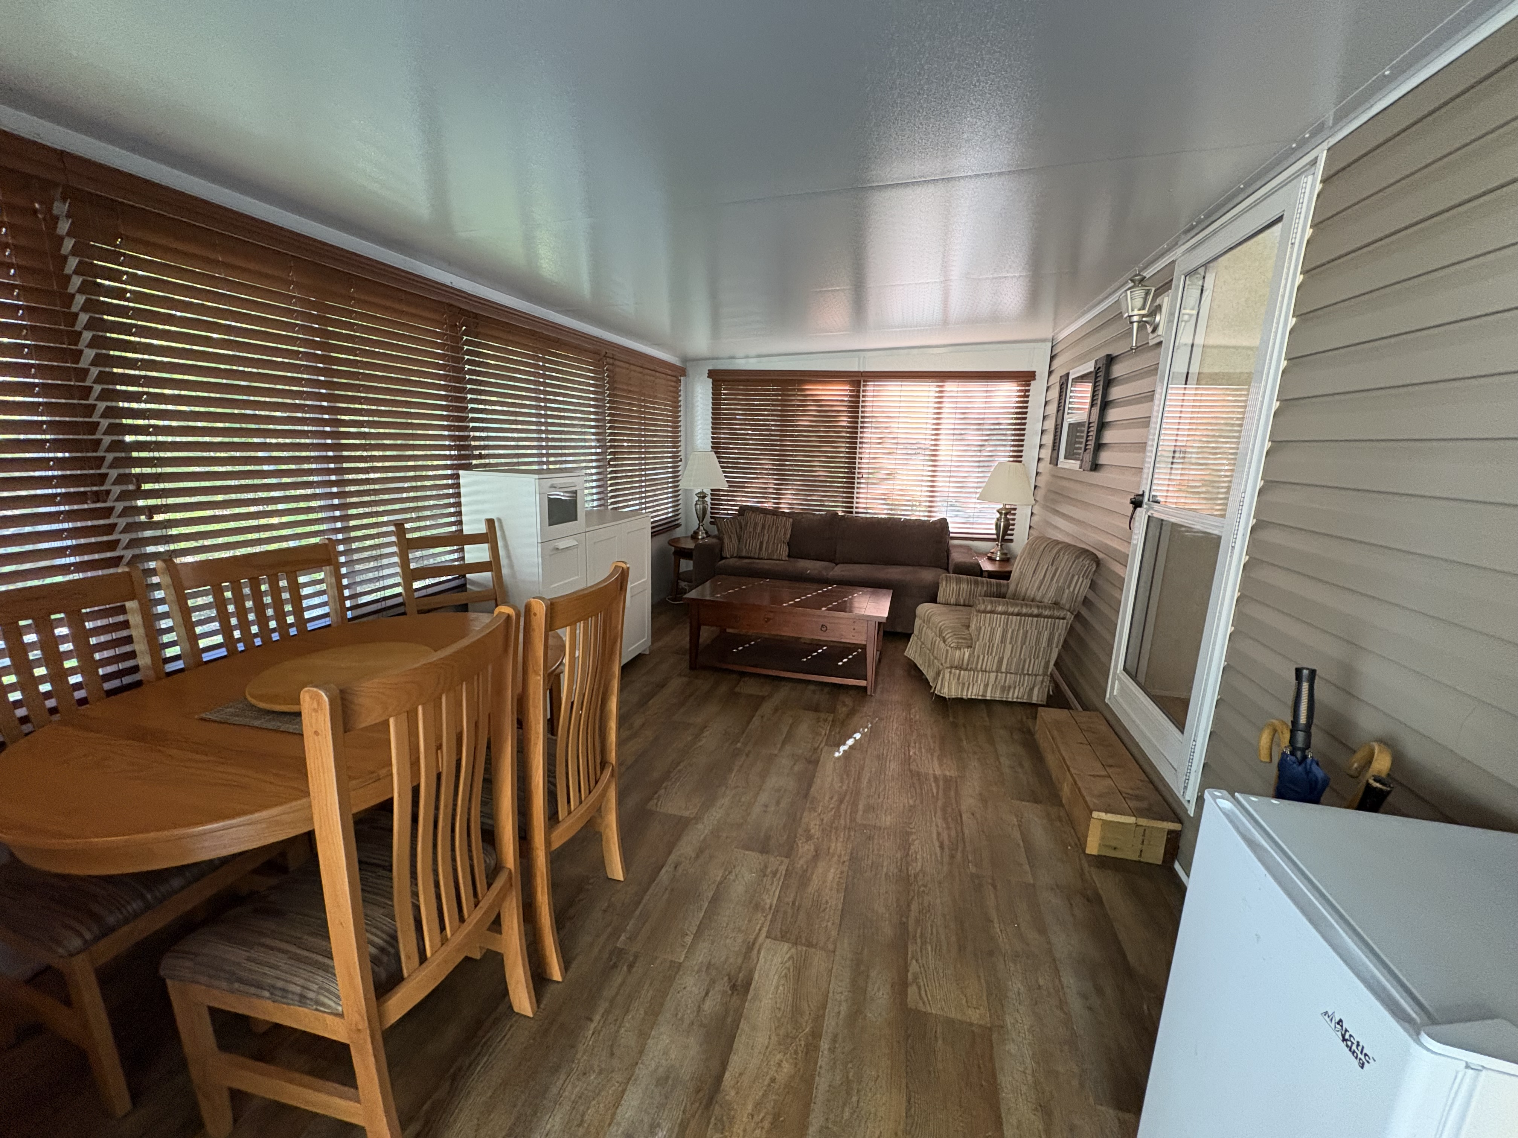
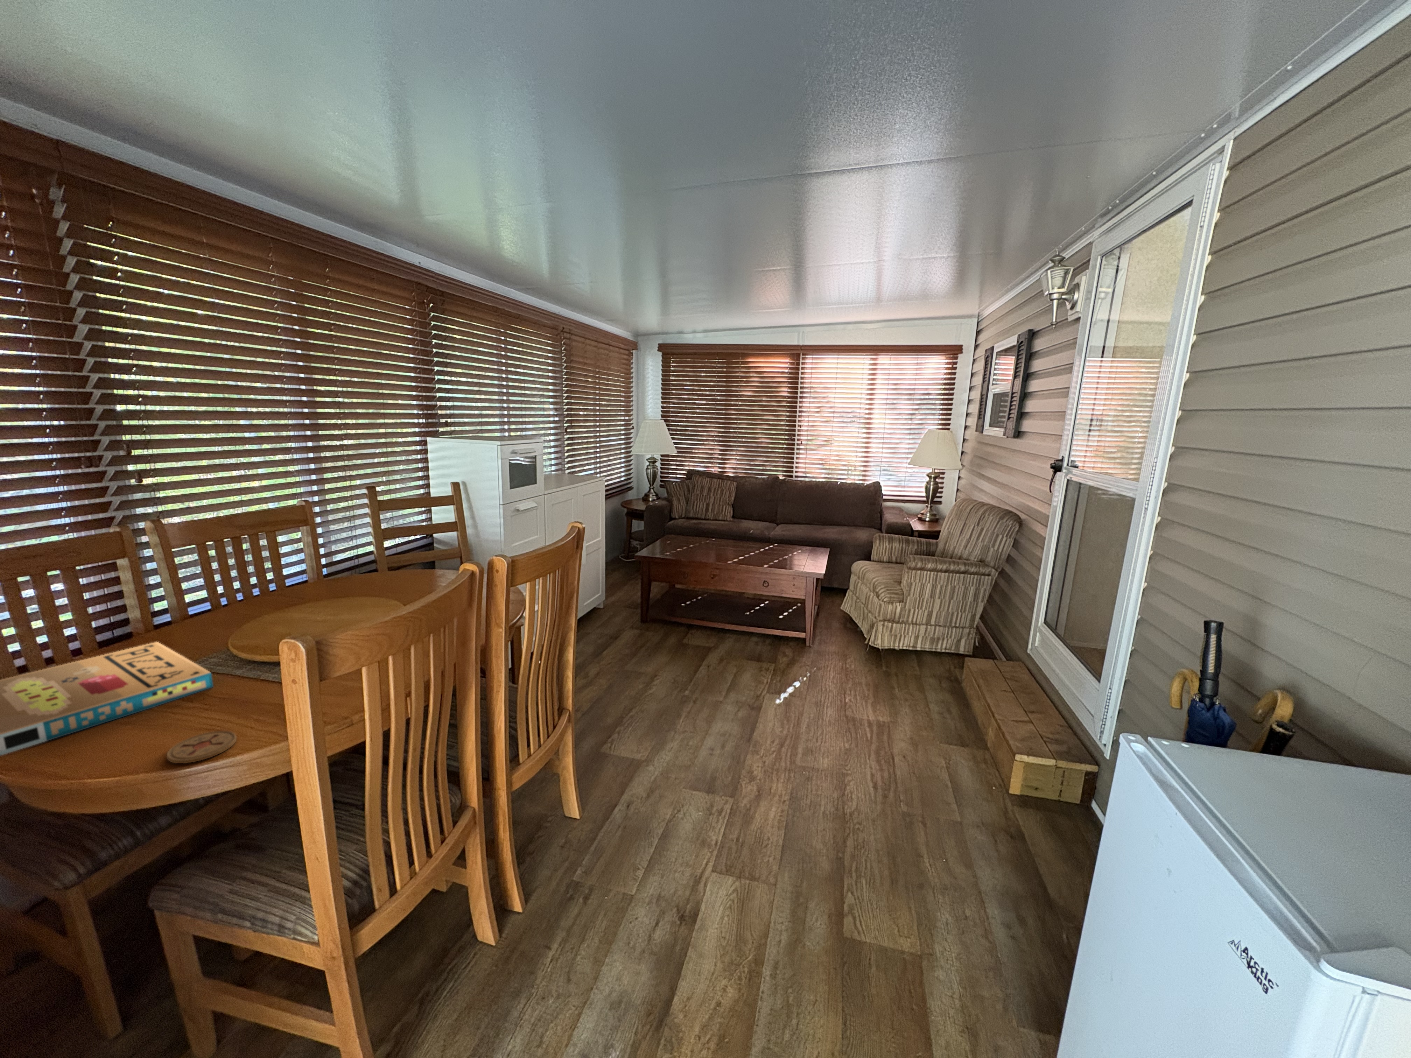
+ coaster [166,730,237,763]
+ pizza box [0,641,213,756]
